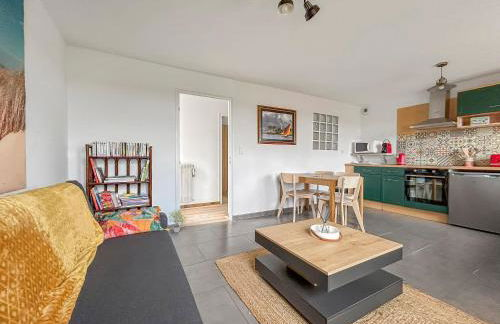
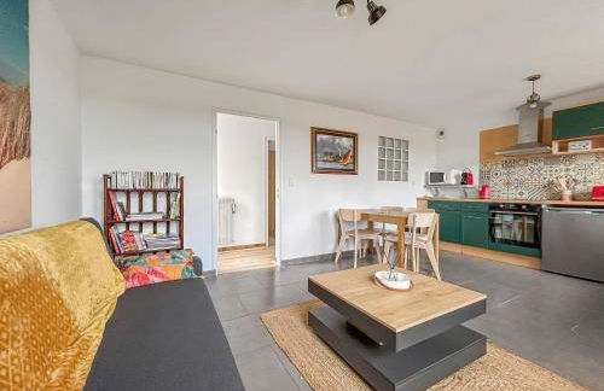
- potted plant [166,206,189,234]
